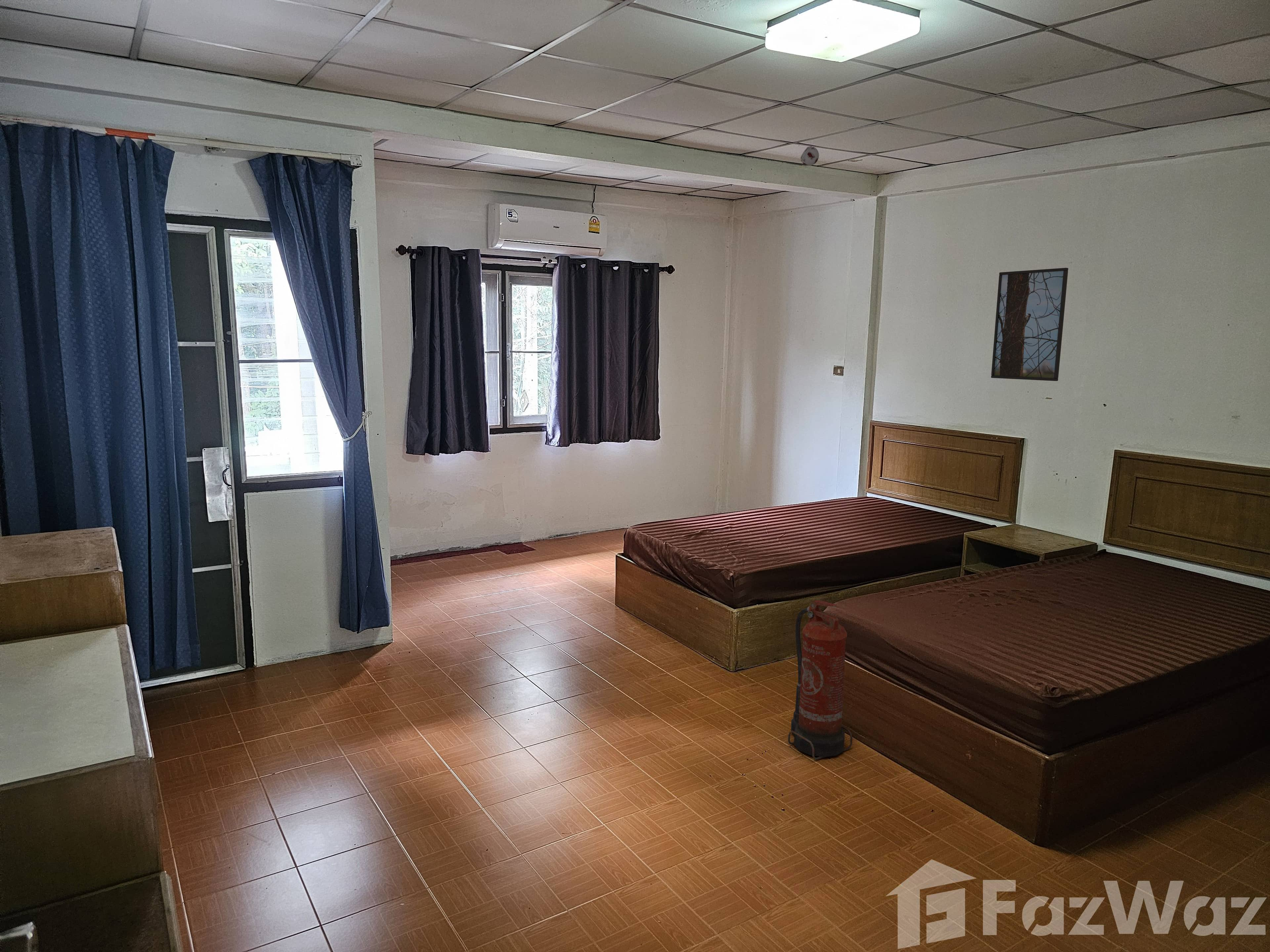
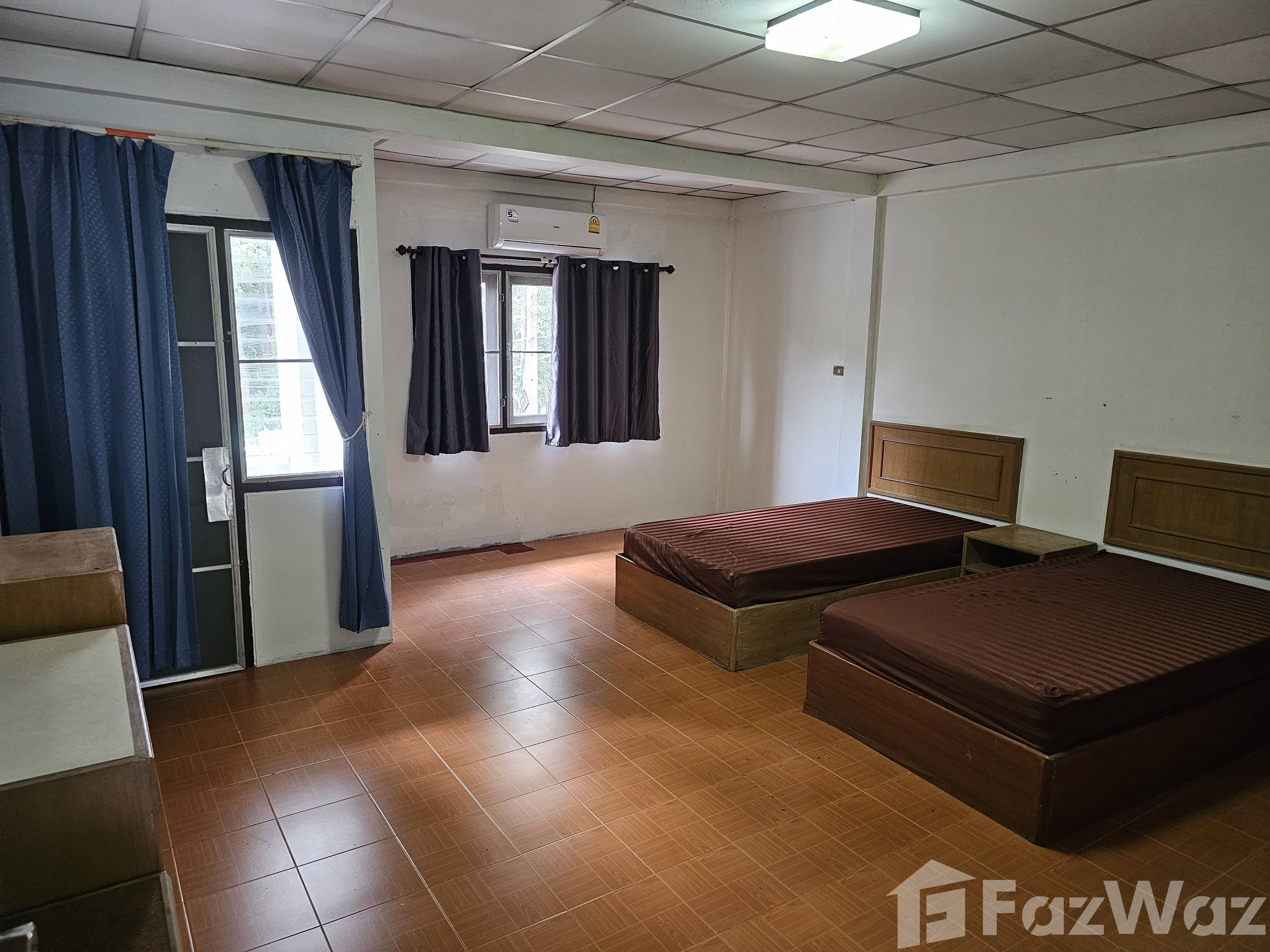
- fire extinguisher [788,600,853,760]
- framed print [991,267,1069,381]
- smoke detector [800,146,819,166]
